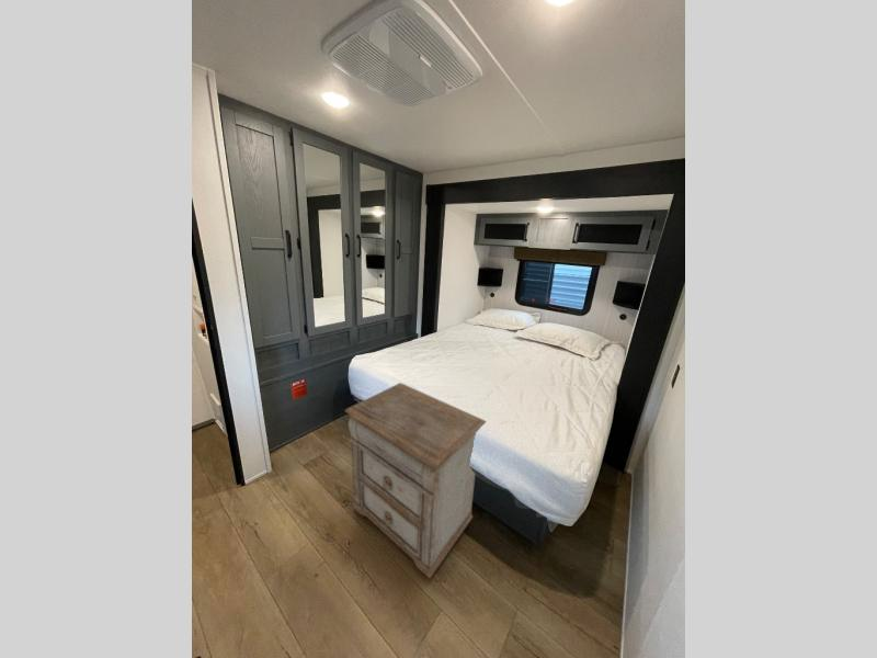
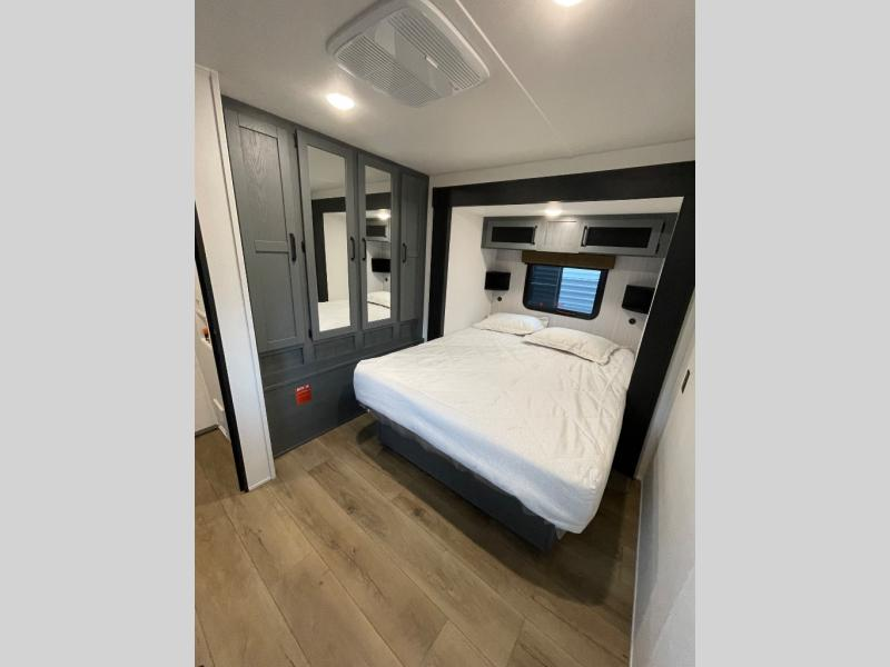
- nightstand [343,382,487,579]
